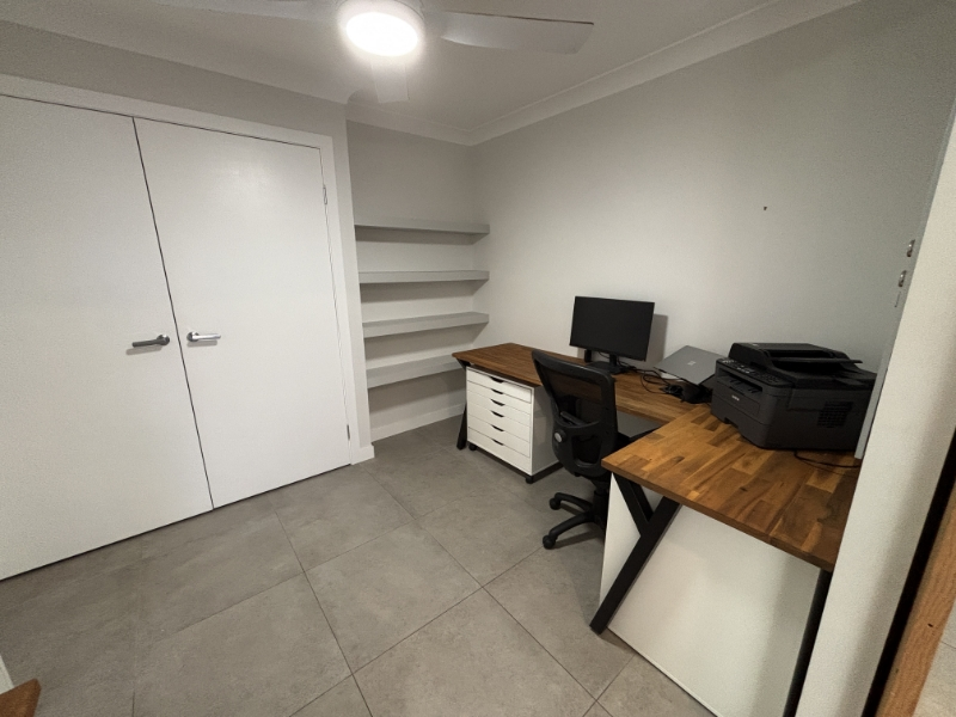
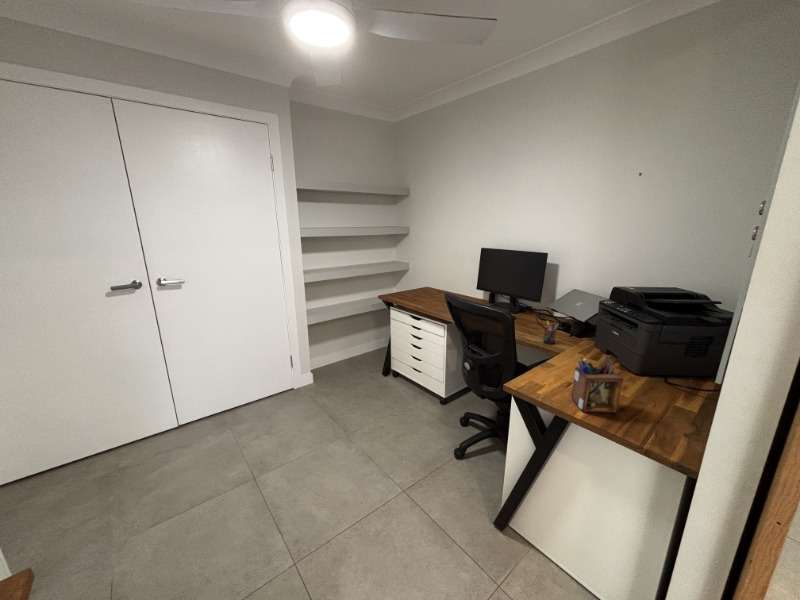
+ desk organizer [570,355,624,414]
+ pen holder [542,320,560,345]
